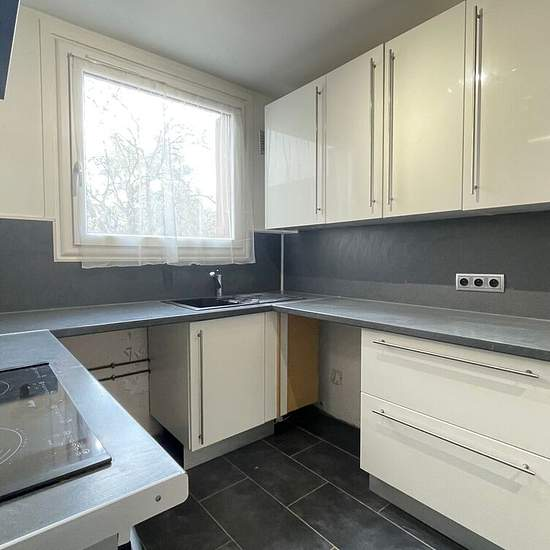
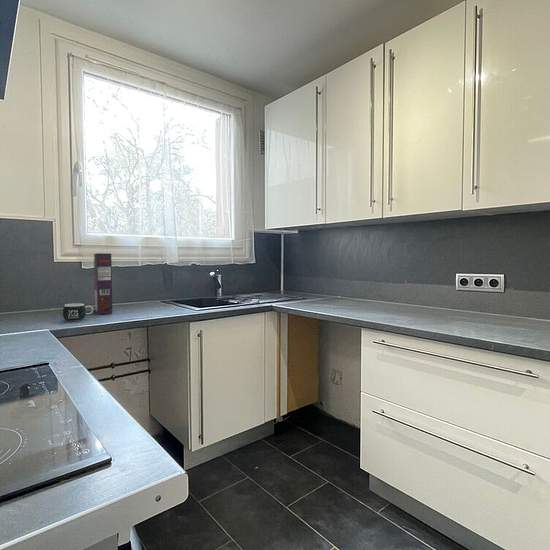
+ mug [62,302,94,322]
+ cereal box [93,252,113,315]
